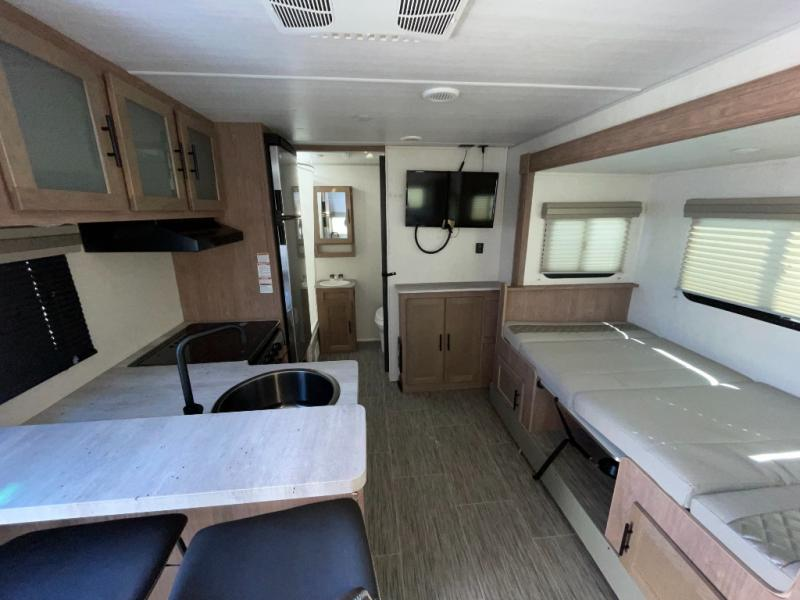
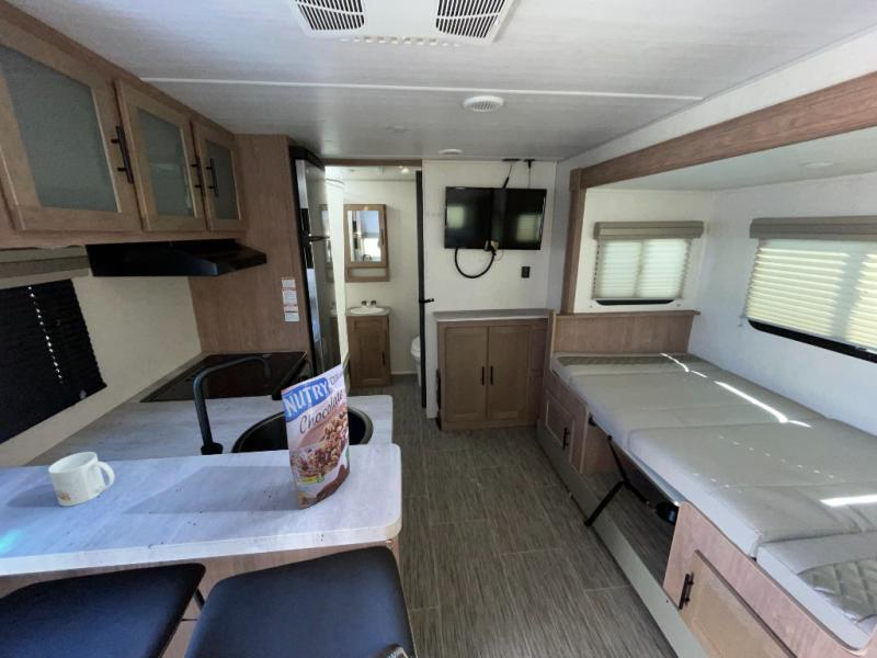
+ mug [47,451,115,508]
+ granola pouch [280,362,351,510]
